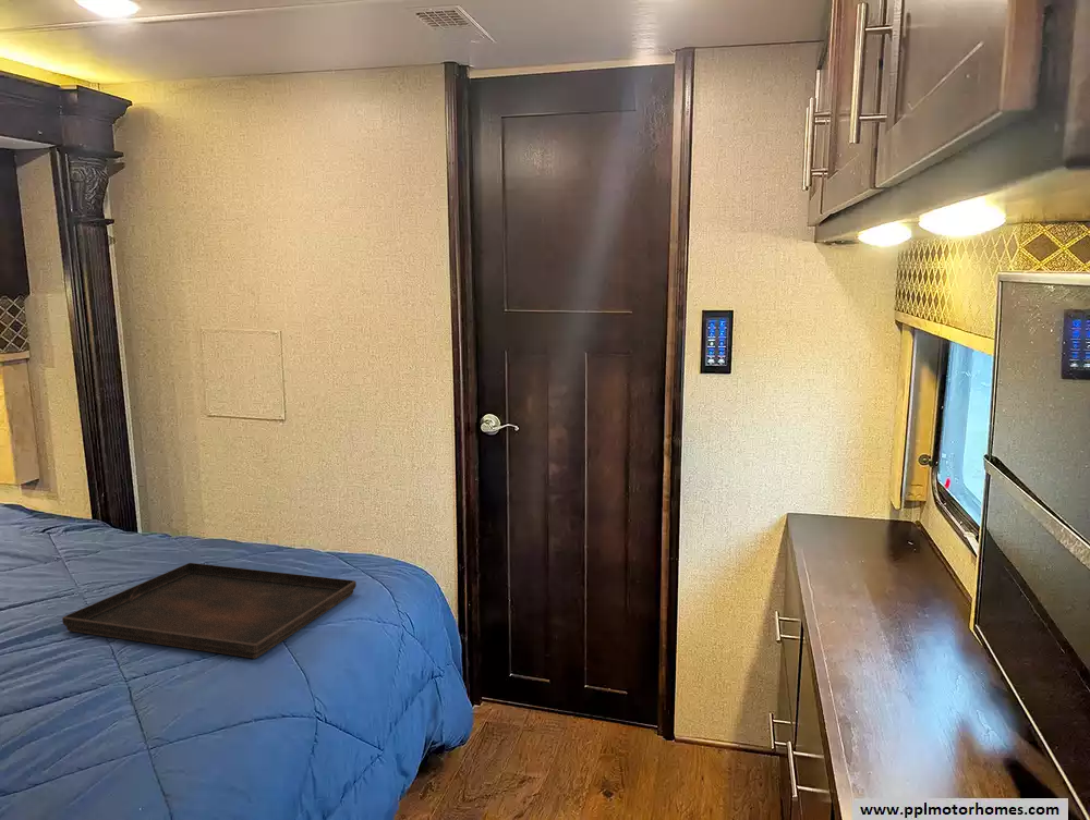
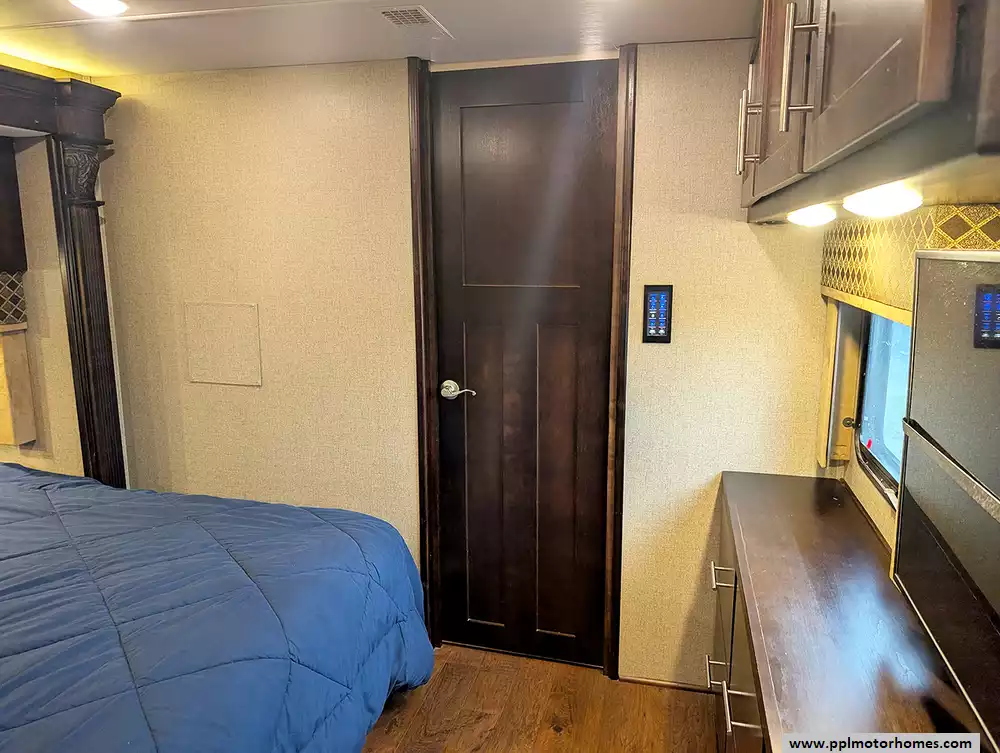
- serving tray [61,562,358,660]
